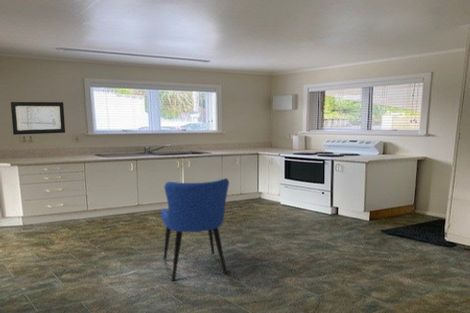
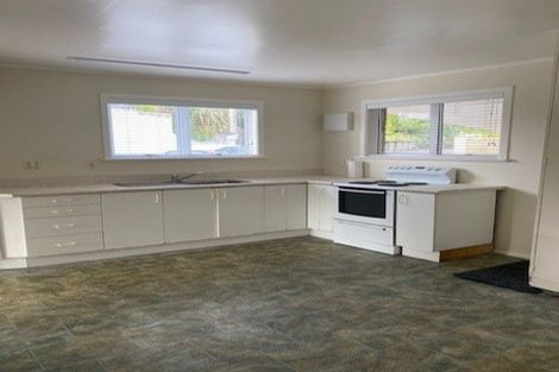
- wall art [10,101,66,136]
- dining chair [160,177,230,282]
